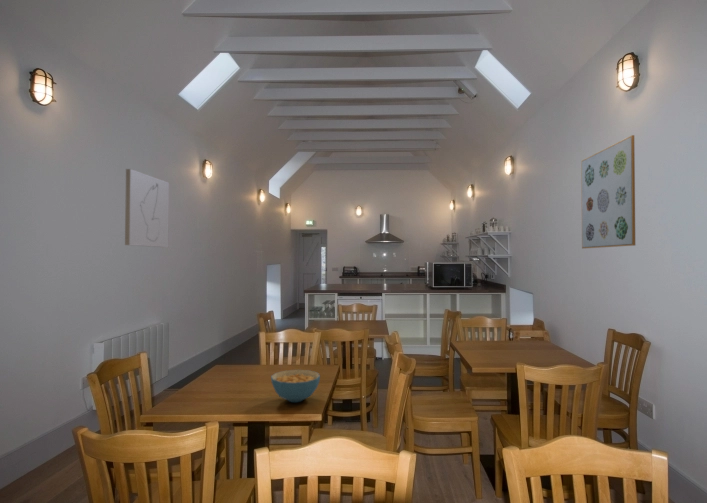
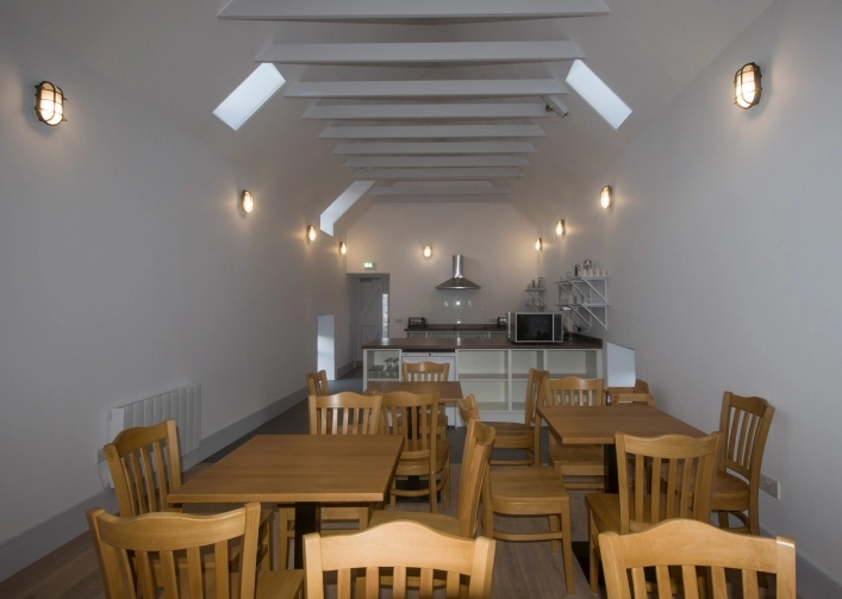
- cereal bowl [270,369,321,403]
- wall art [580,134,636,249]
- wall art [124,168,170,248]
